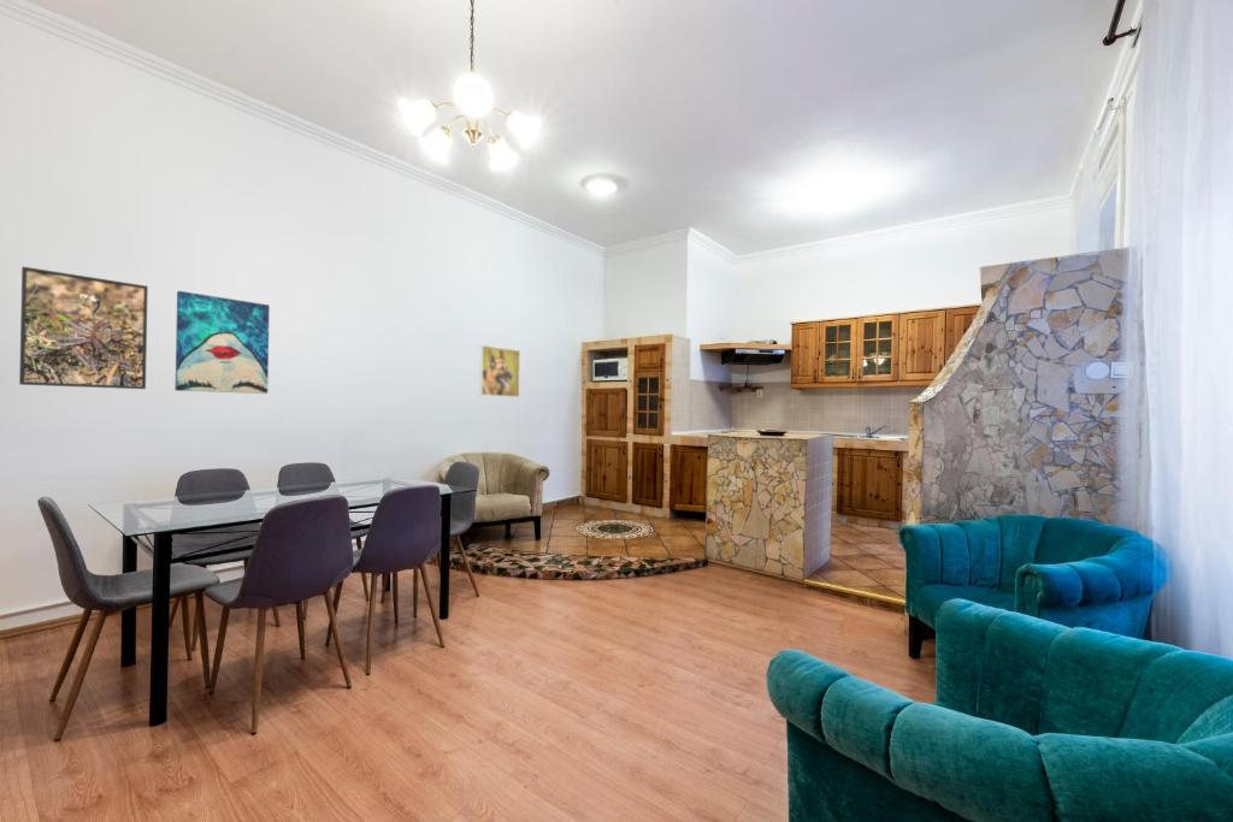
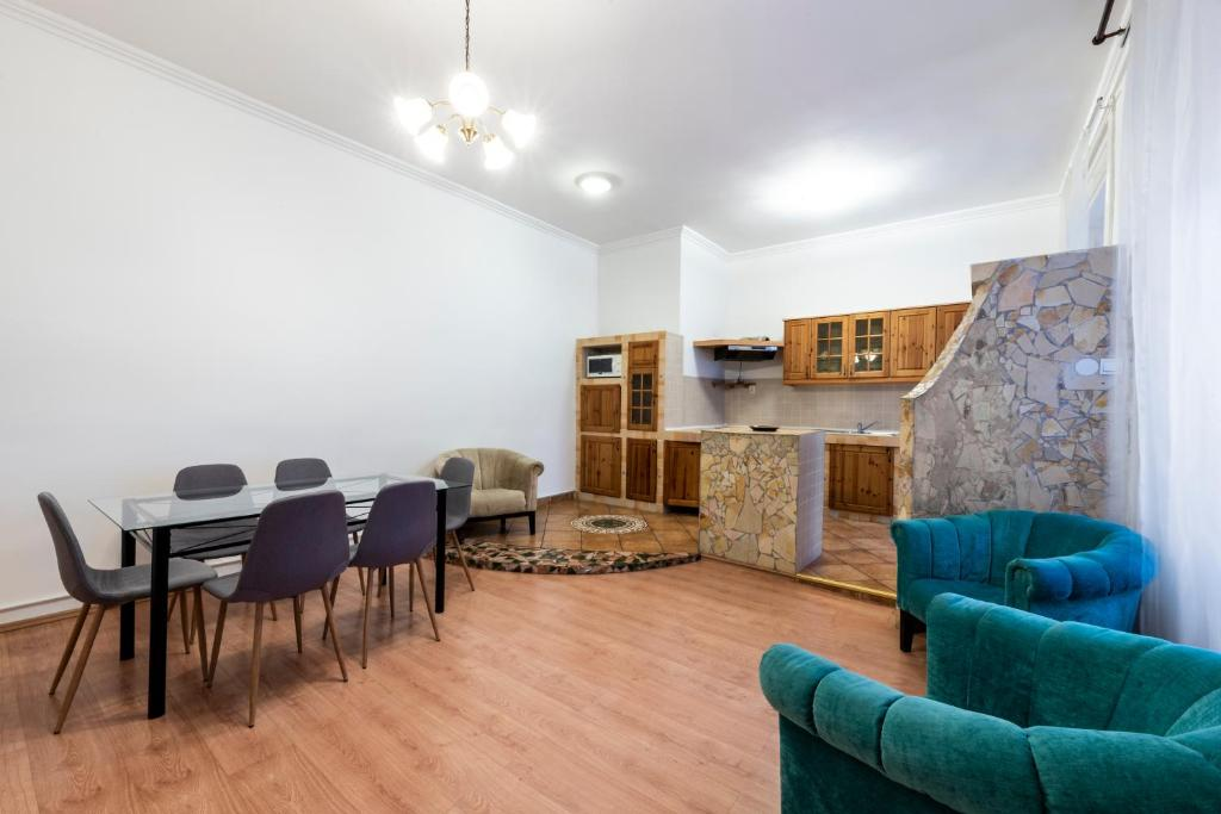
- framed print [18,266,149,390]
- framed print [478,344,521,398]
- wall art [175,290,271,395]
